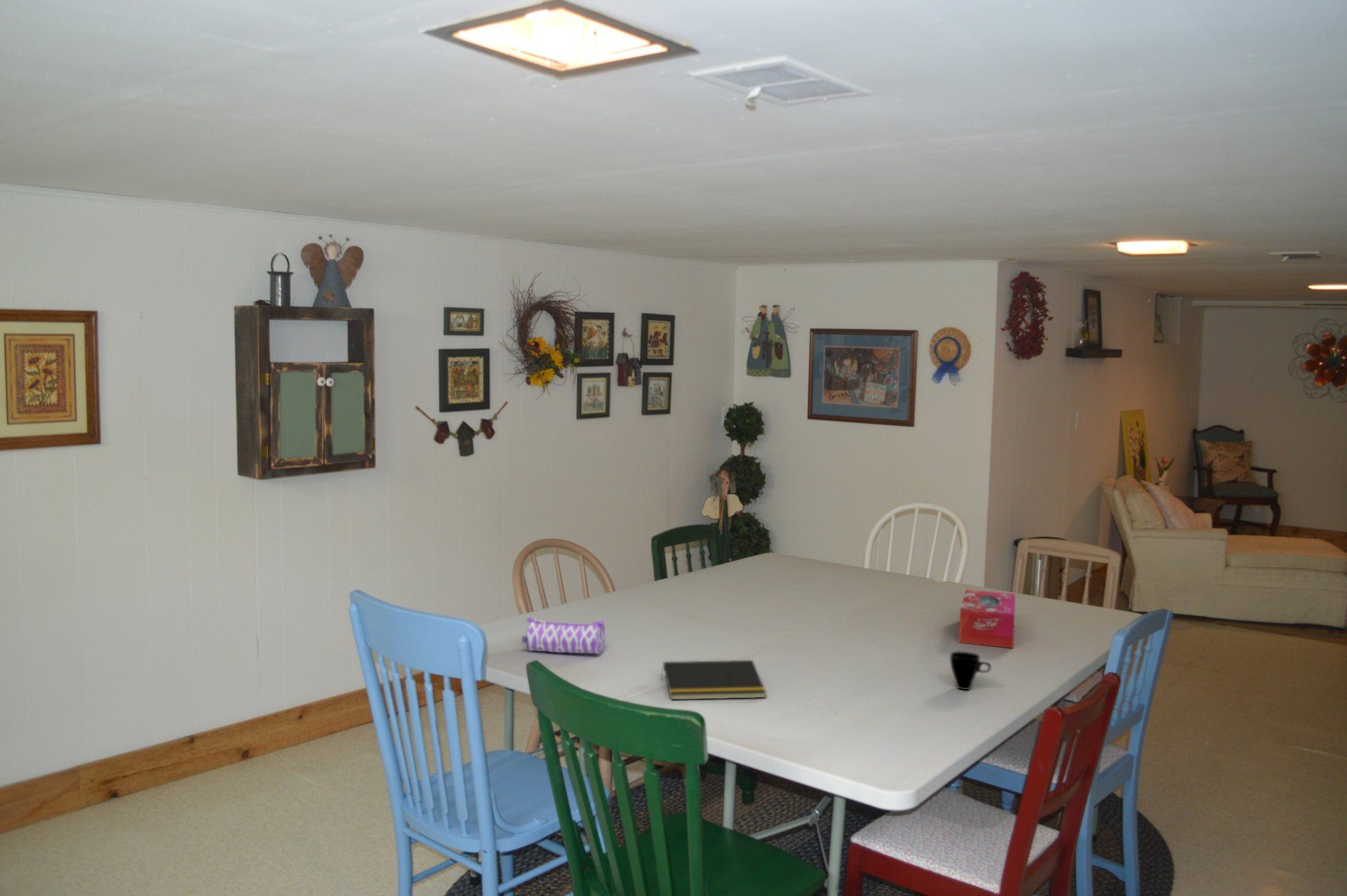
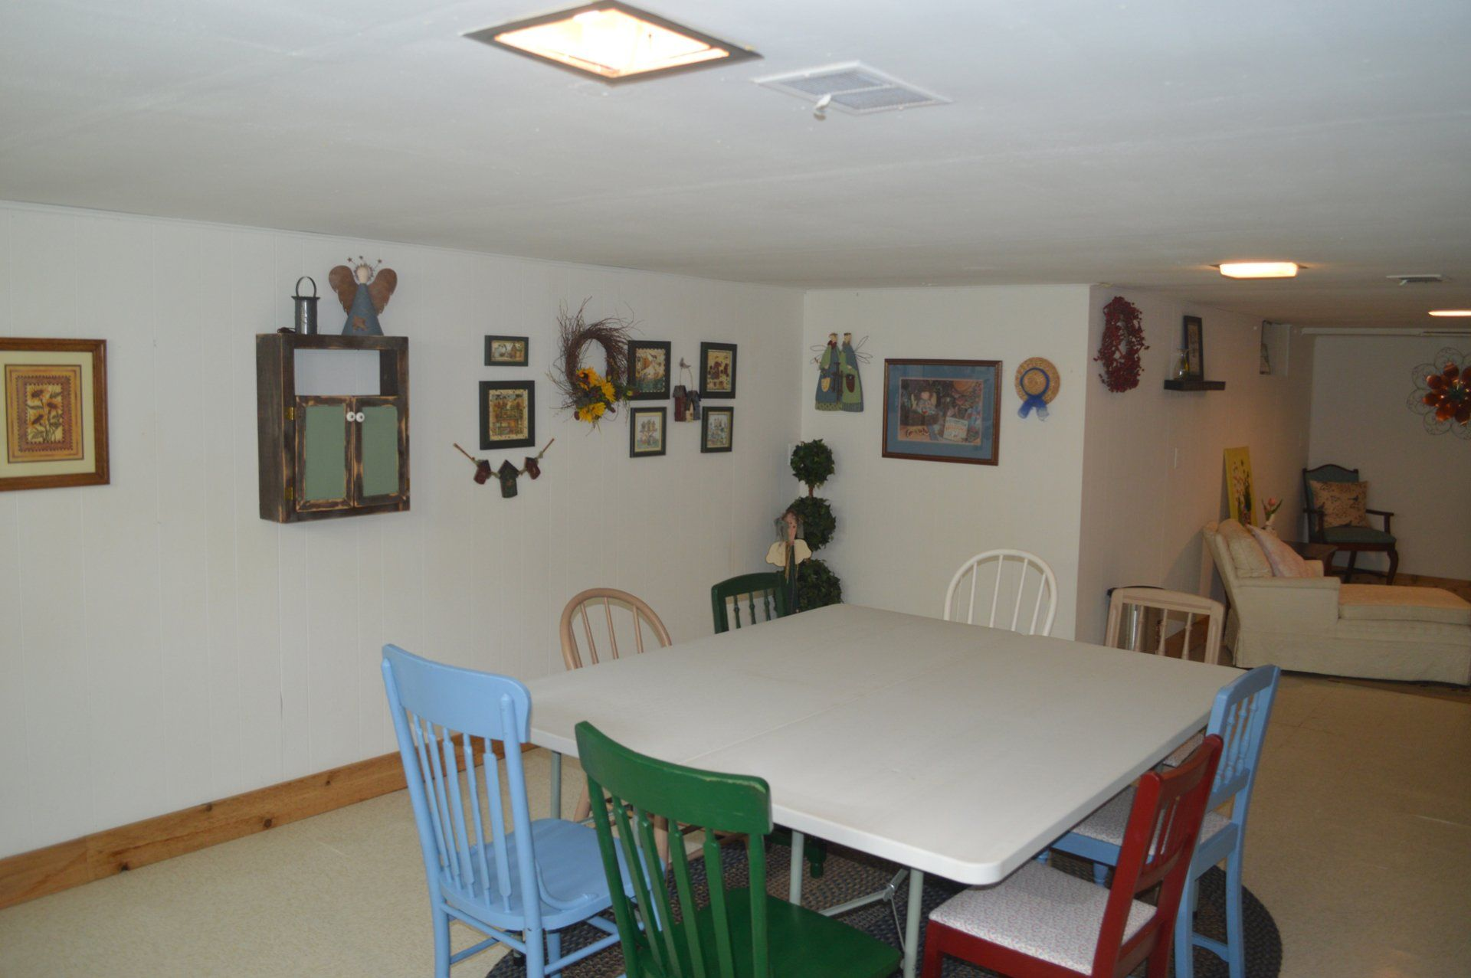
- tissue box [958,589,1017,649]
- pencil case [521,616,605,655]
- cup [949,651,992,690]
- notepad [660,660,767,700]
